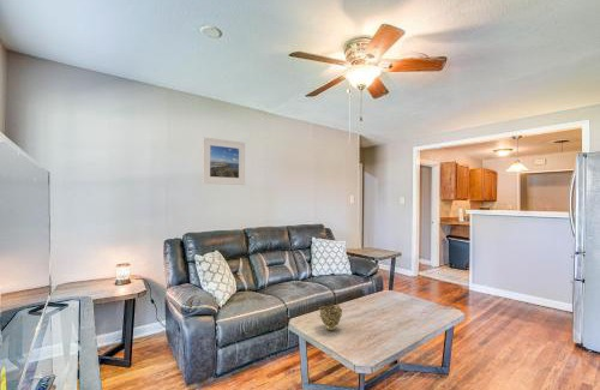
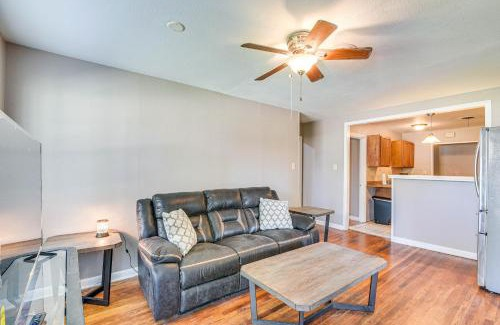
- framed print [202,136,246,186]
- decorative bowl [318,302,343,332]
